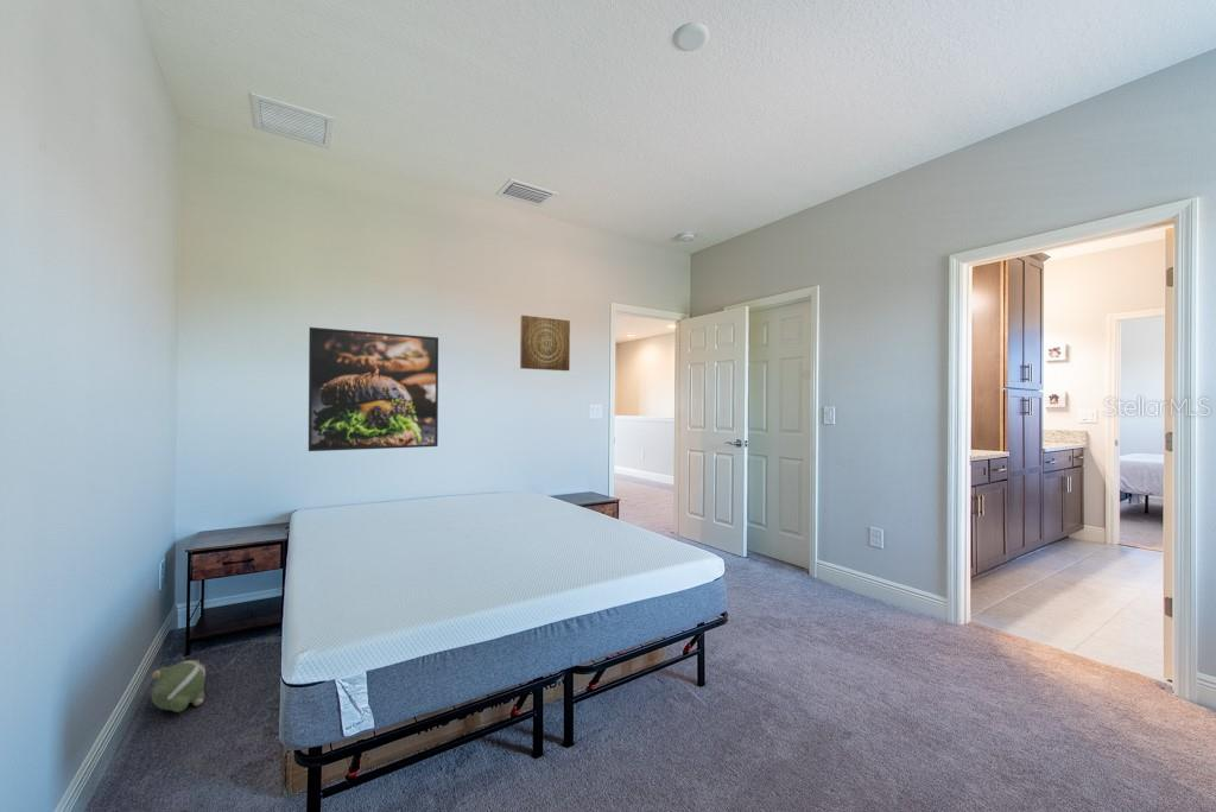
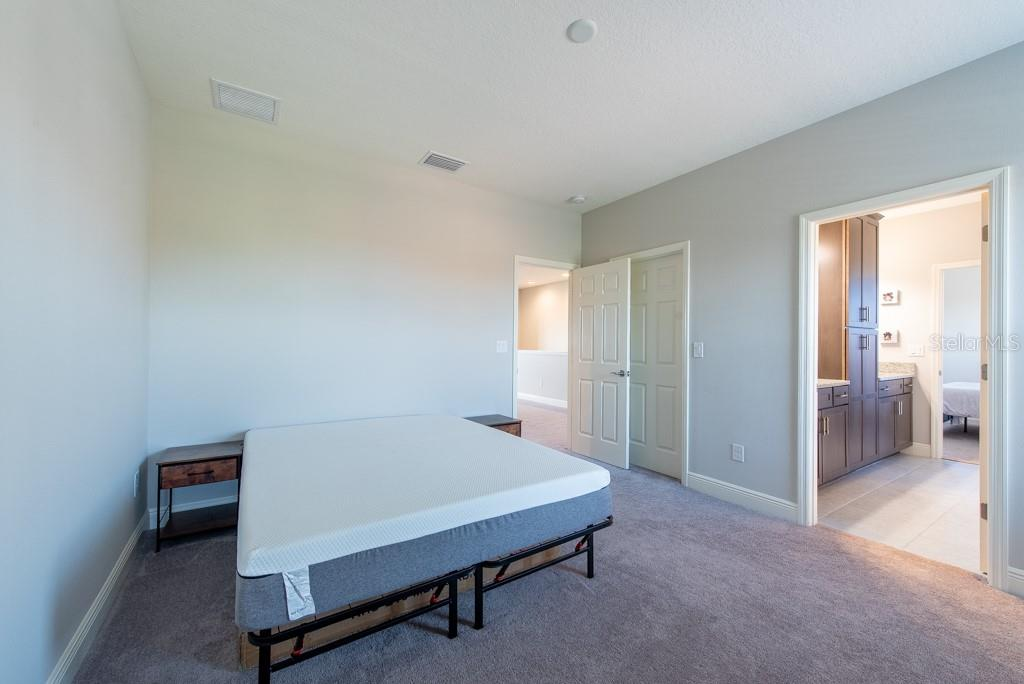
- wall art [519,315,571,372]
- plush toy [150,659,207,713]
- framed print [308,326,439,452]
